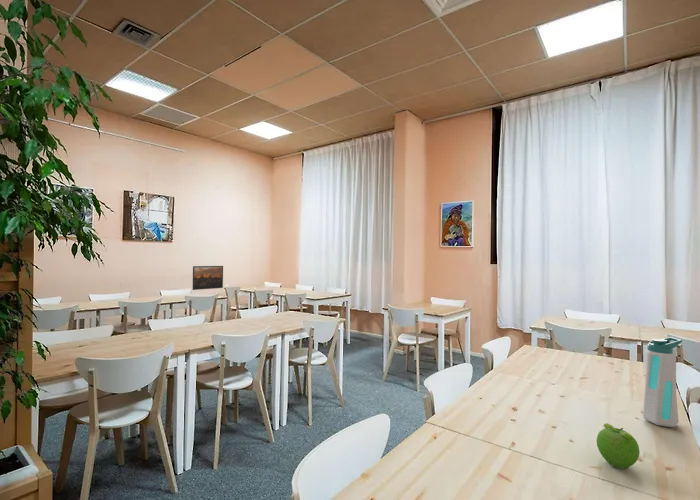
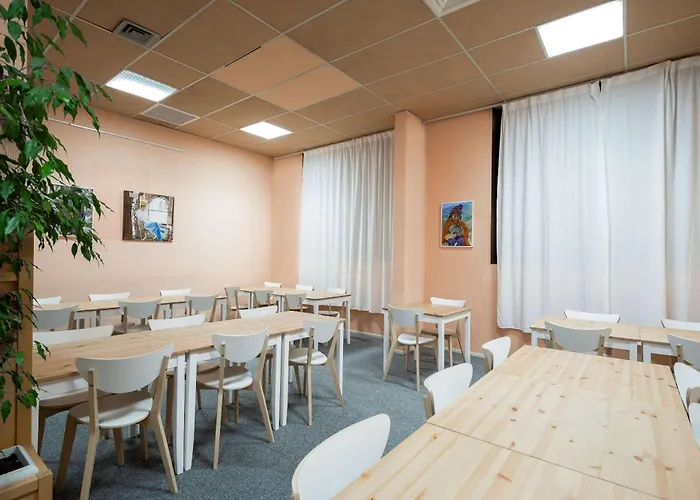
- fruit [596,422,641,470]
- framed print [192,265,224,291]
- water bottle [642,336,683,428]
